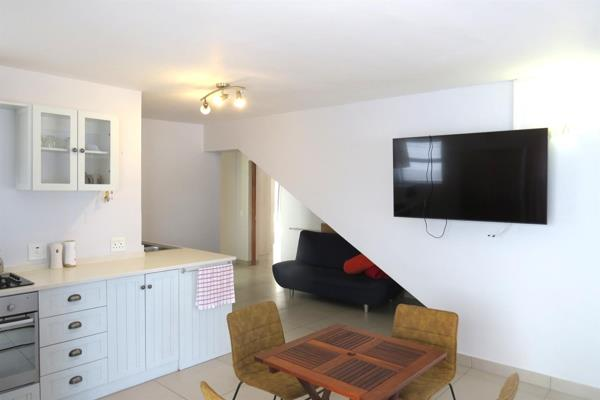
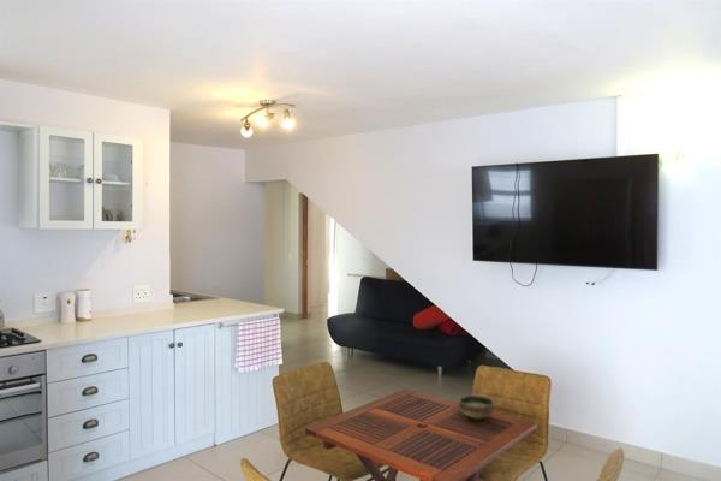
+ bowl [458,394,496,421]
